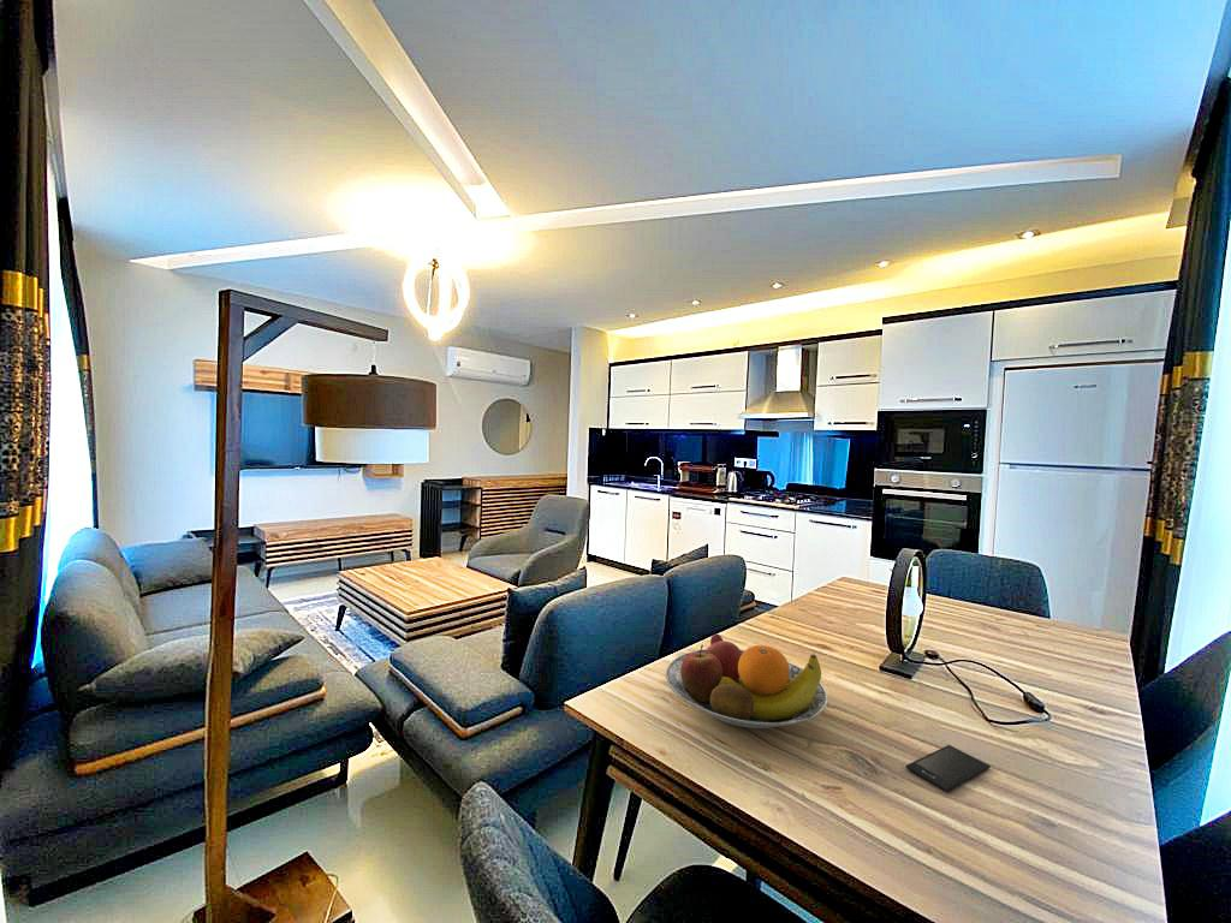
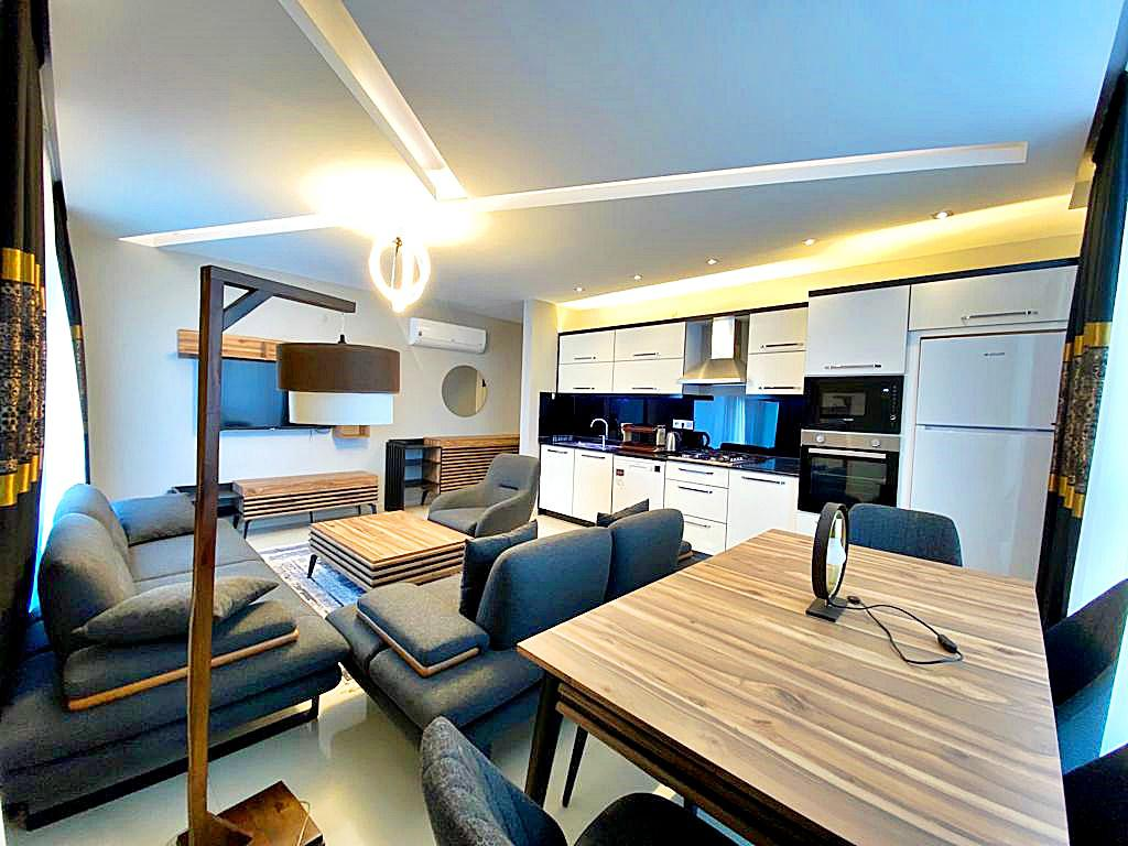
- smartphone [904,744,992,793]
- fruit bowl [665,632,828,730]
